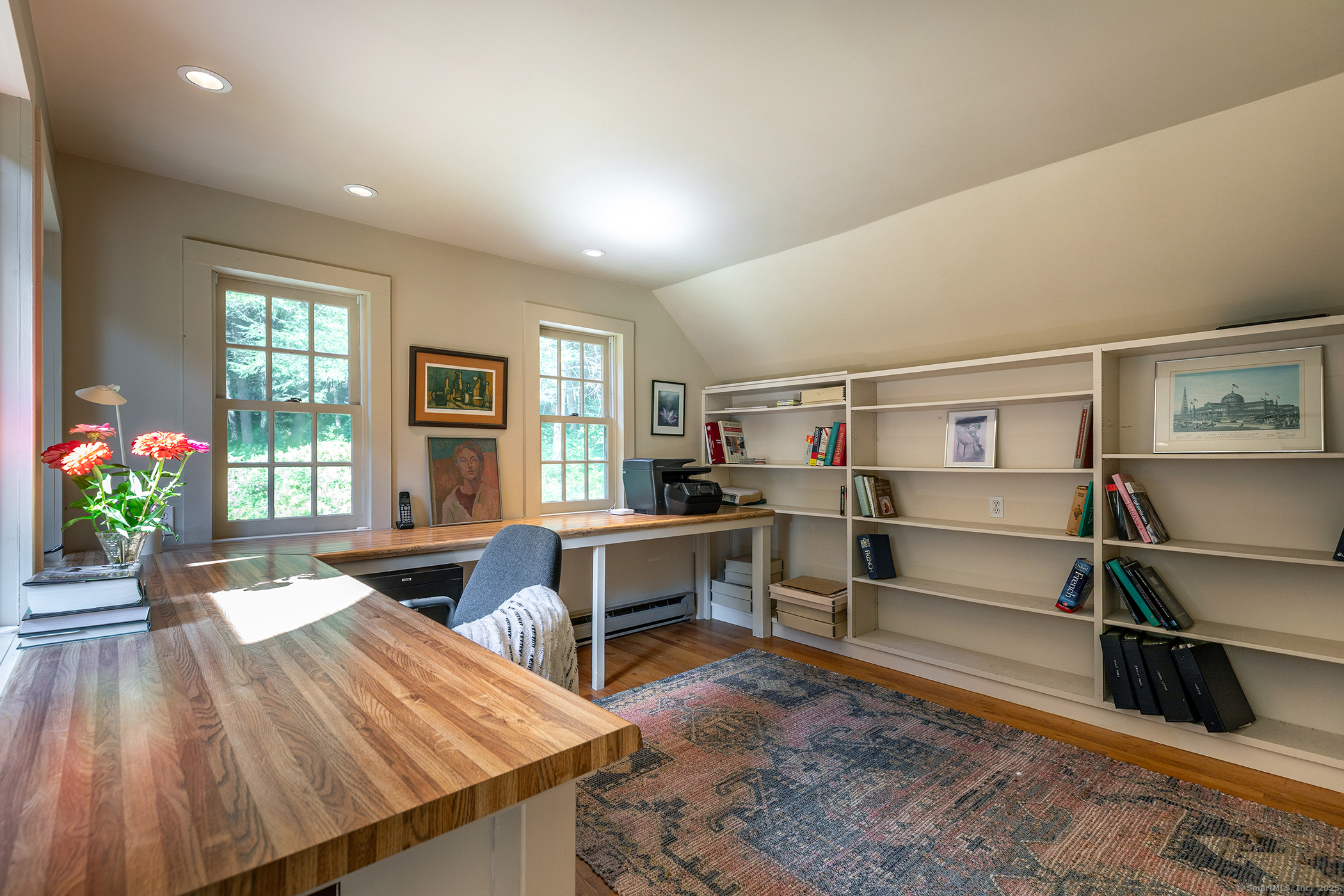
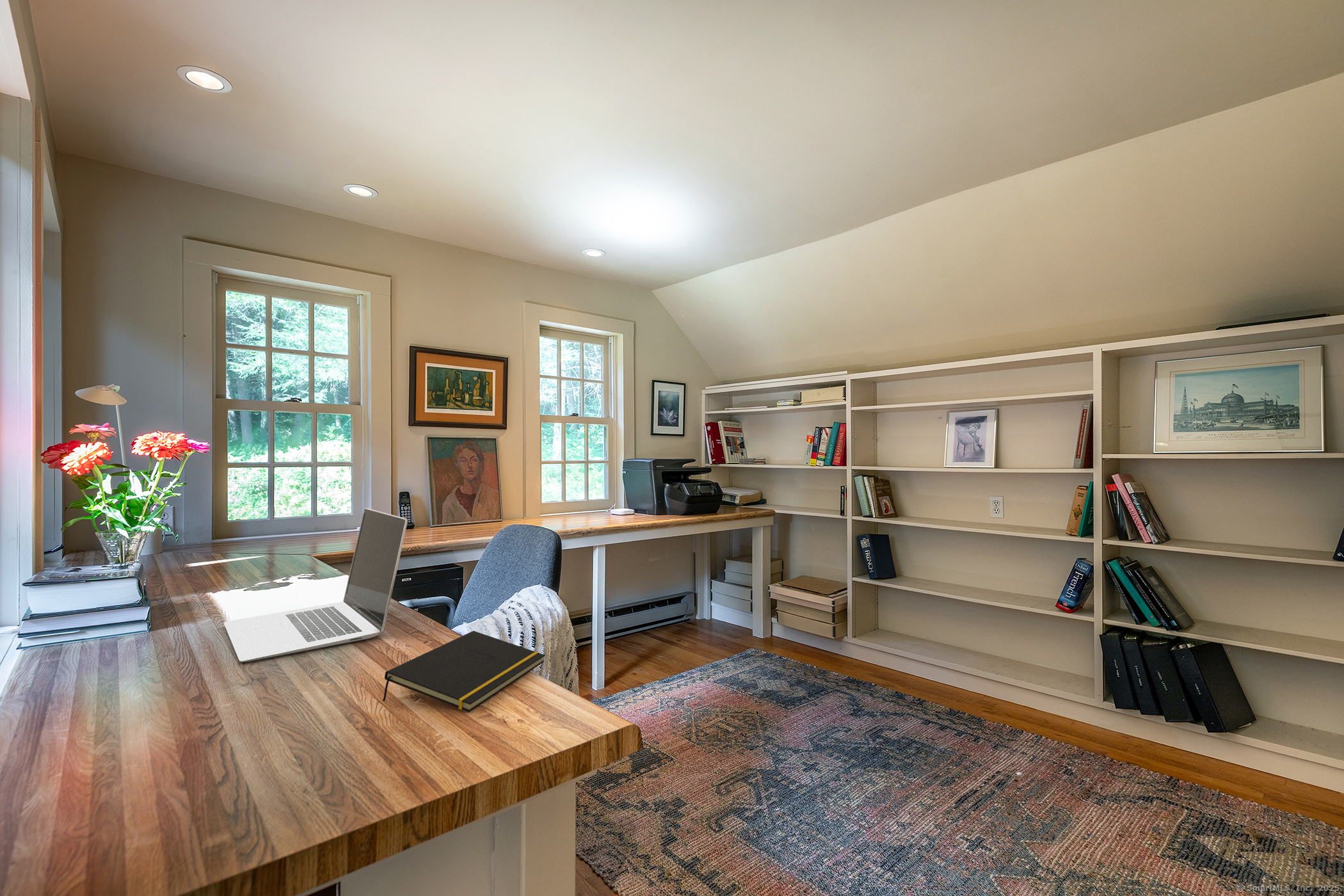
+ laptop [223,508,408,662]
+ notepad [382,630,545,712]
